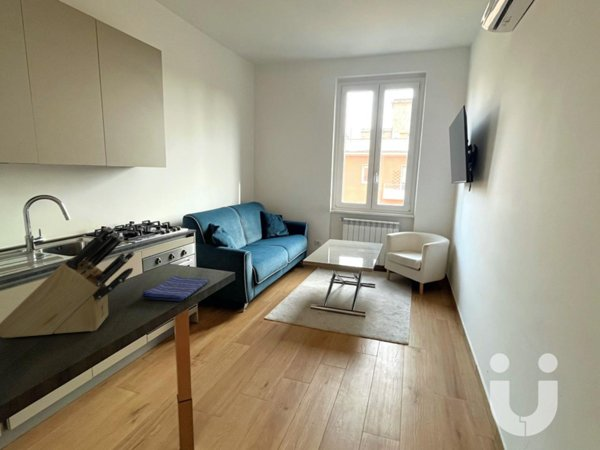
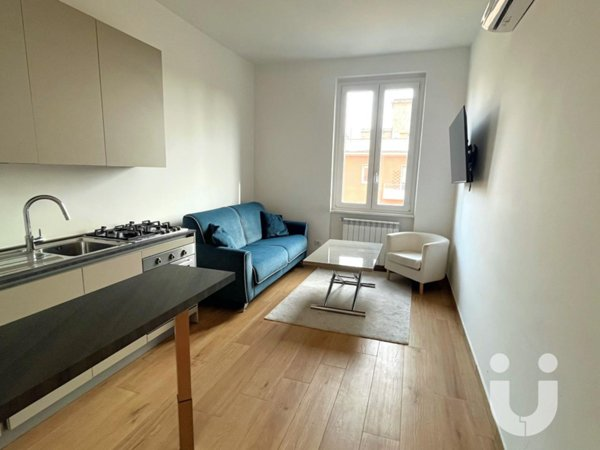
- dish towel [141,275,210,302]
- knife block [0,226,136,339]
